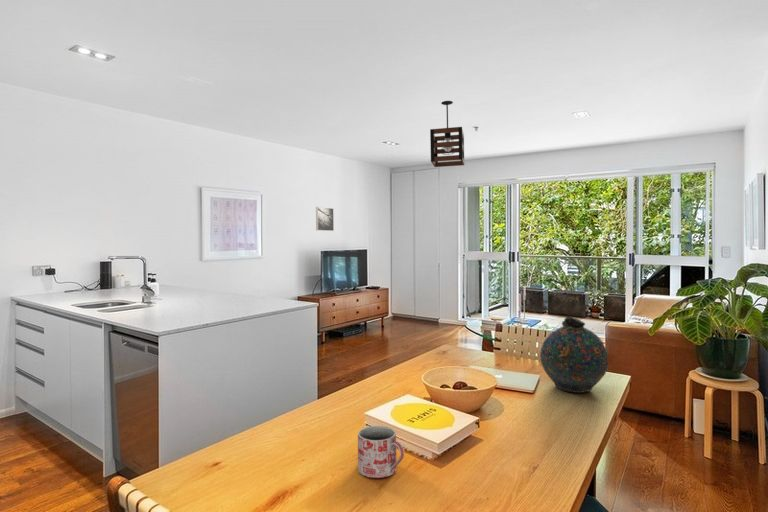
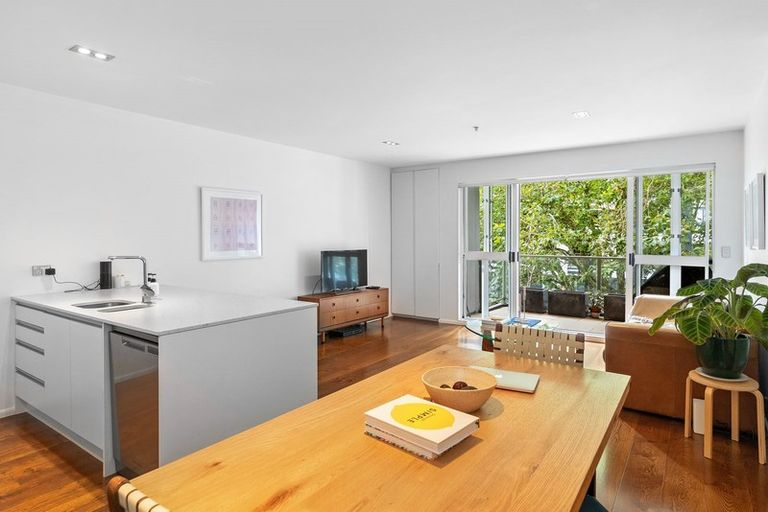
- snuff bottle [539,315,609,394]
- mug [357,425,405,479]
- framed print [315,206,335,232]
- pendant light [429,100,465,168]
